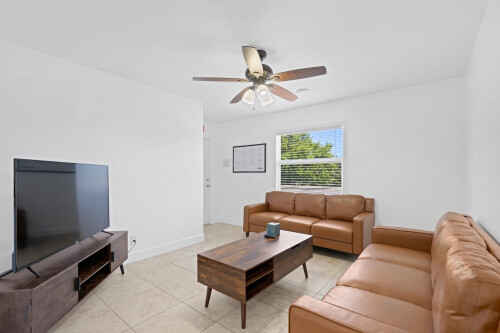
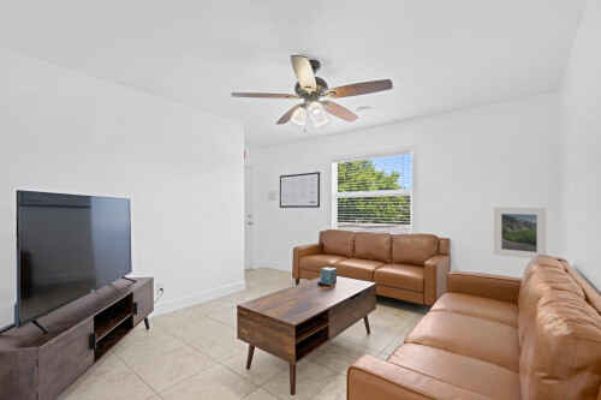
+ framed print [493,207,547,259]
